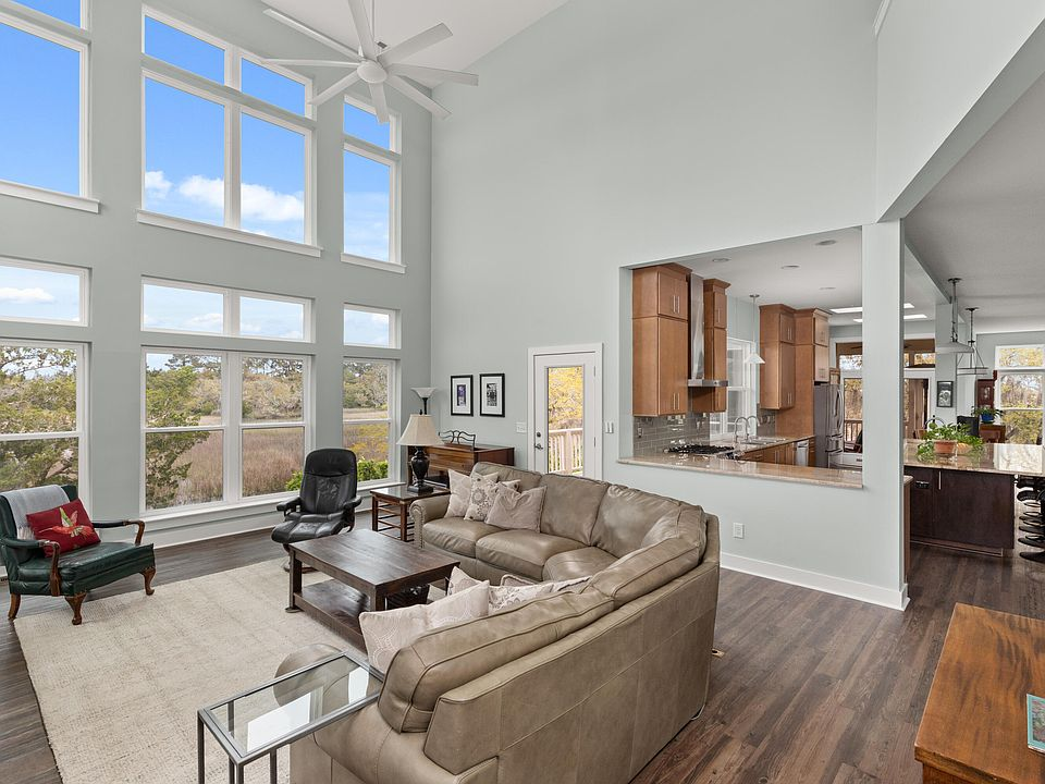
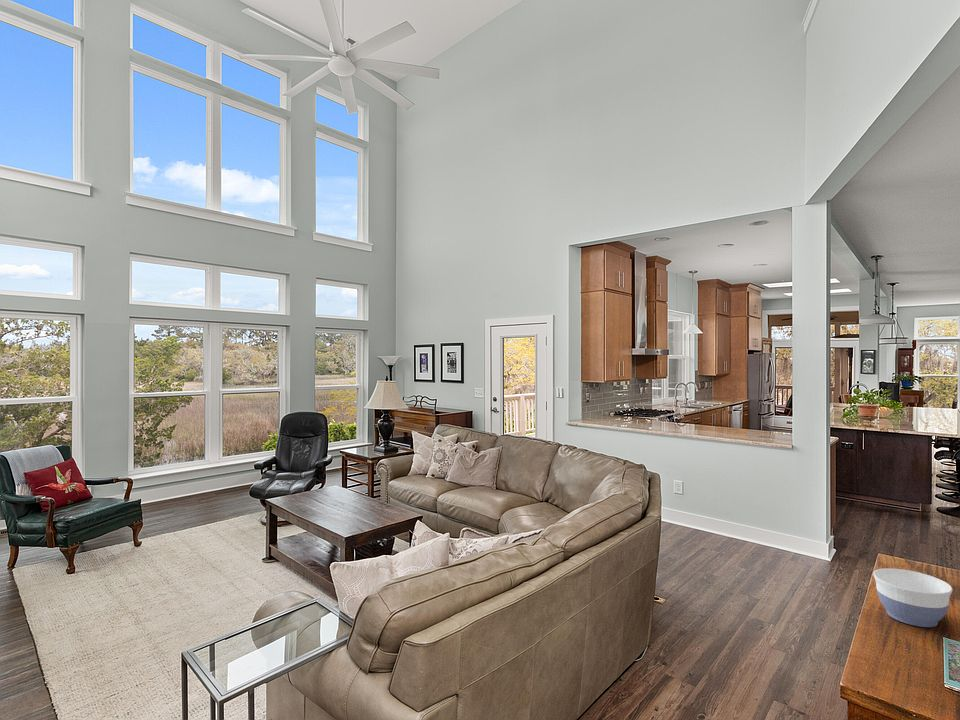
+ bowl [872,567,953,628]
